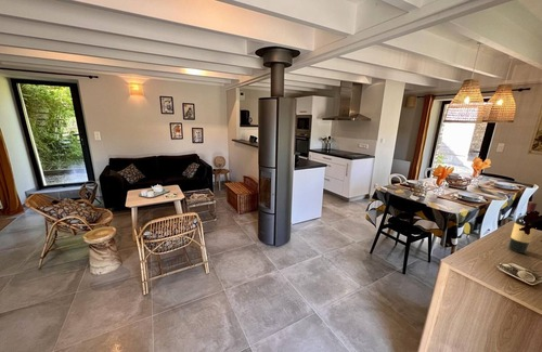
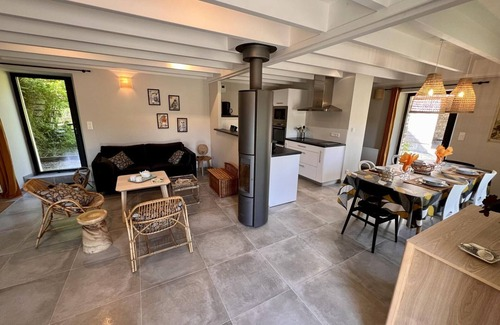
- wine bottle [507,200,538,255]
